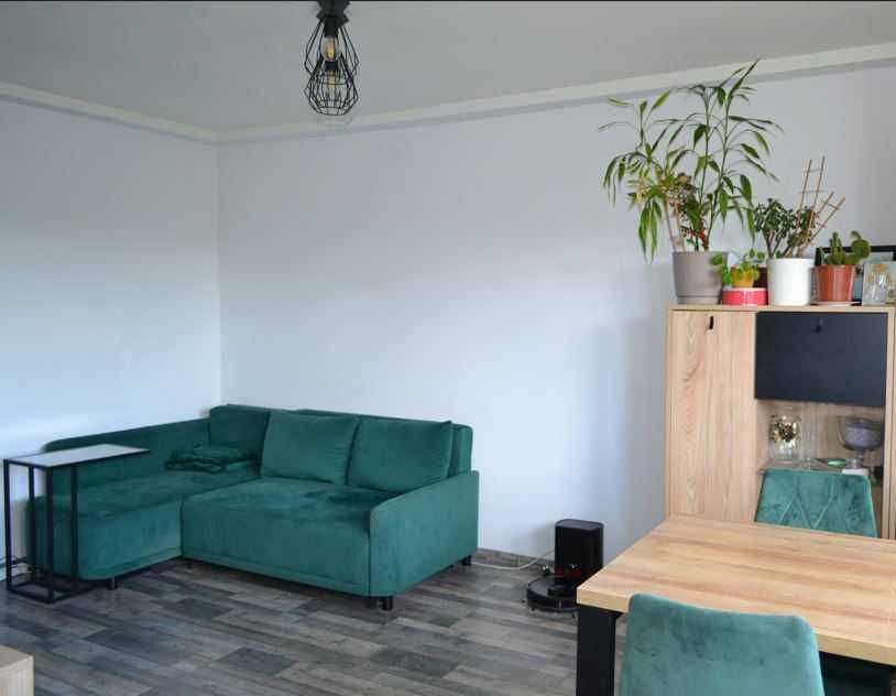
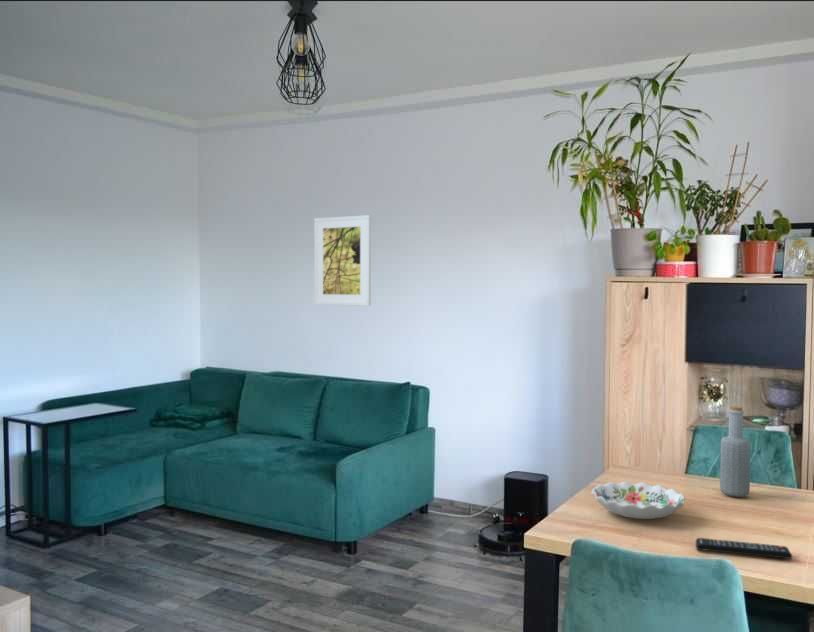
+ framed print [313,214,372,307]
+ decorative bowl [590,480,686,520]
+ remote control [695,537,793,560]
+ bottle [719,405,751,498]
